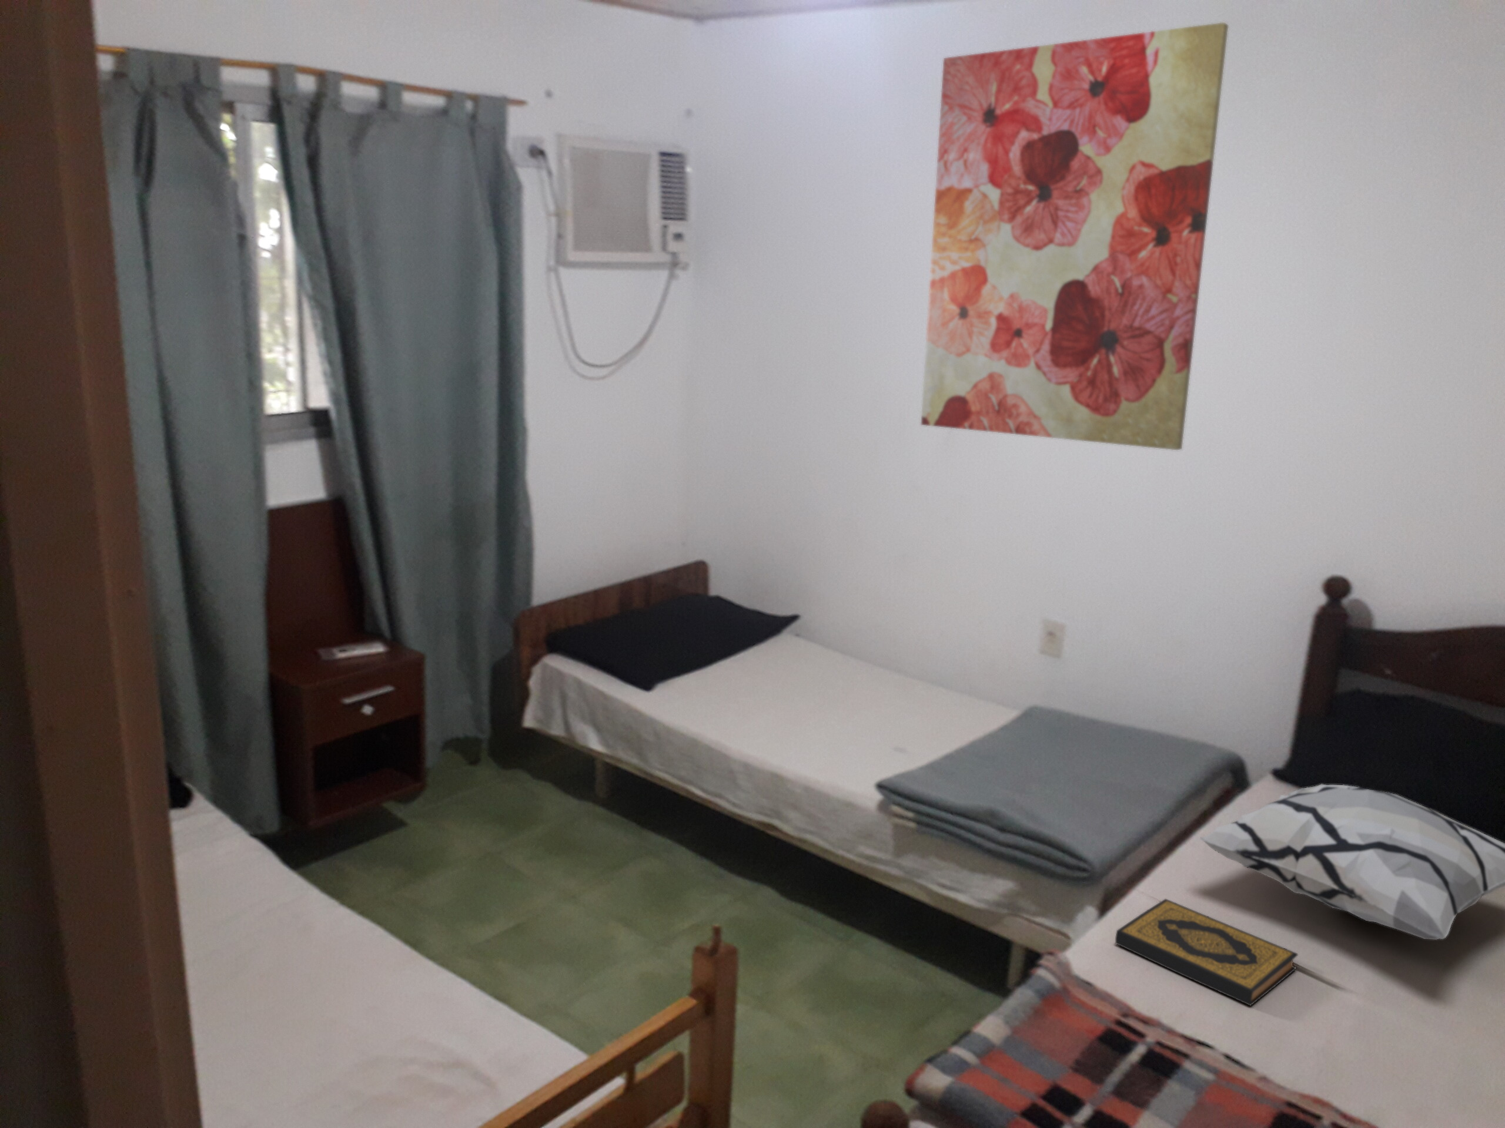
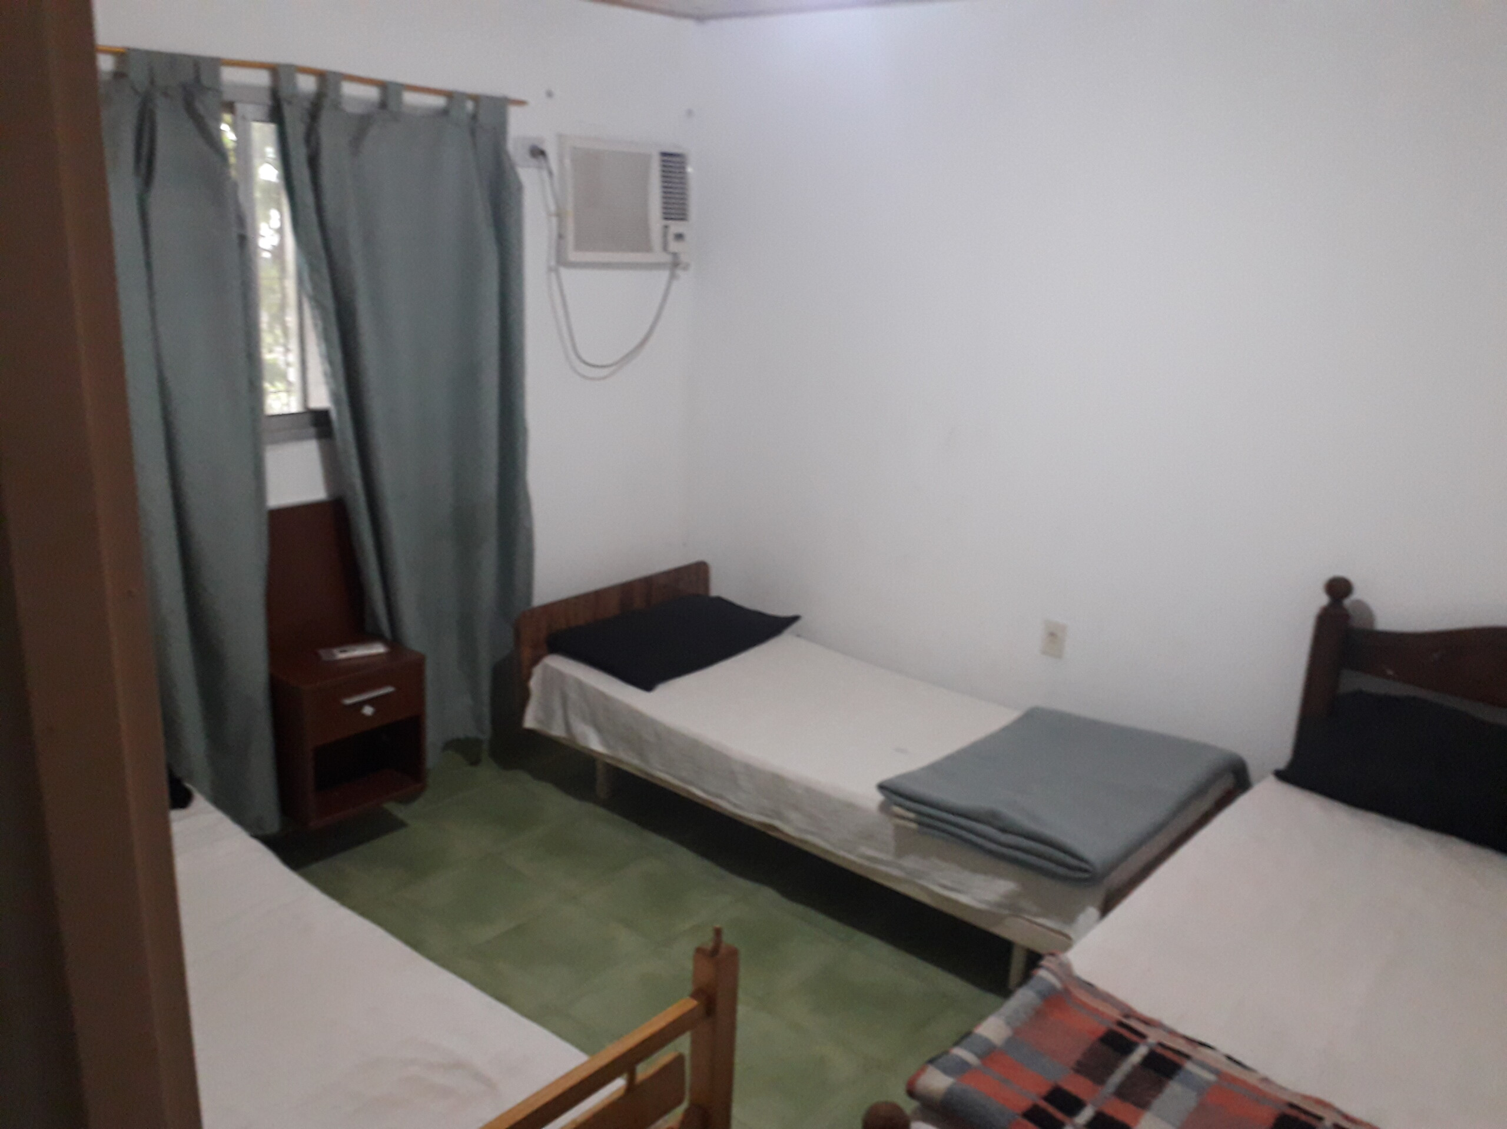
- hardback book [1115,898,1299,1006]
- wall art [921,21,1229,450]
- decorative pillow [1199,783,1505,940]
